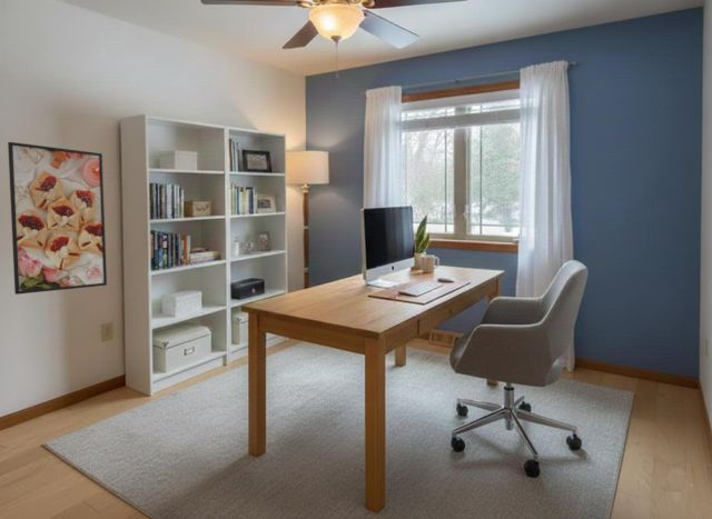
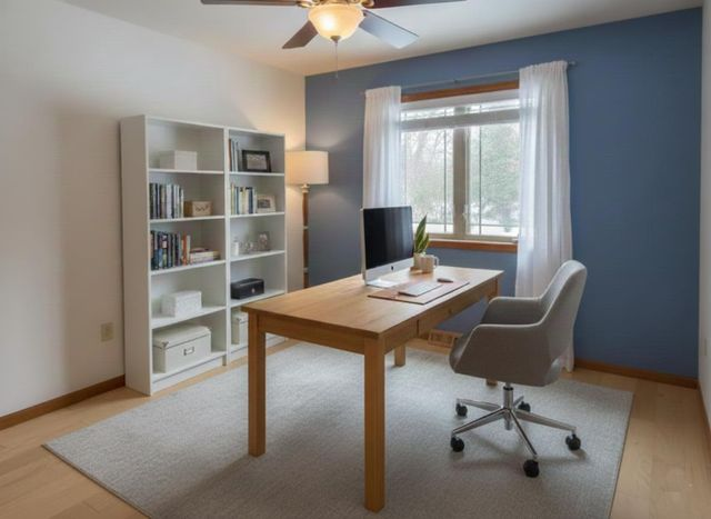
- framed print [7,141,108,296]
